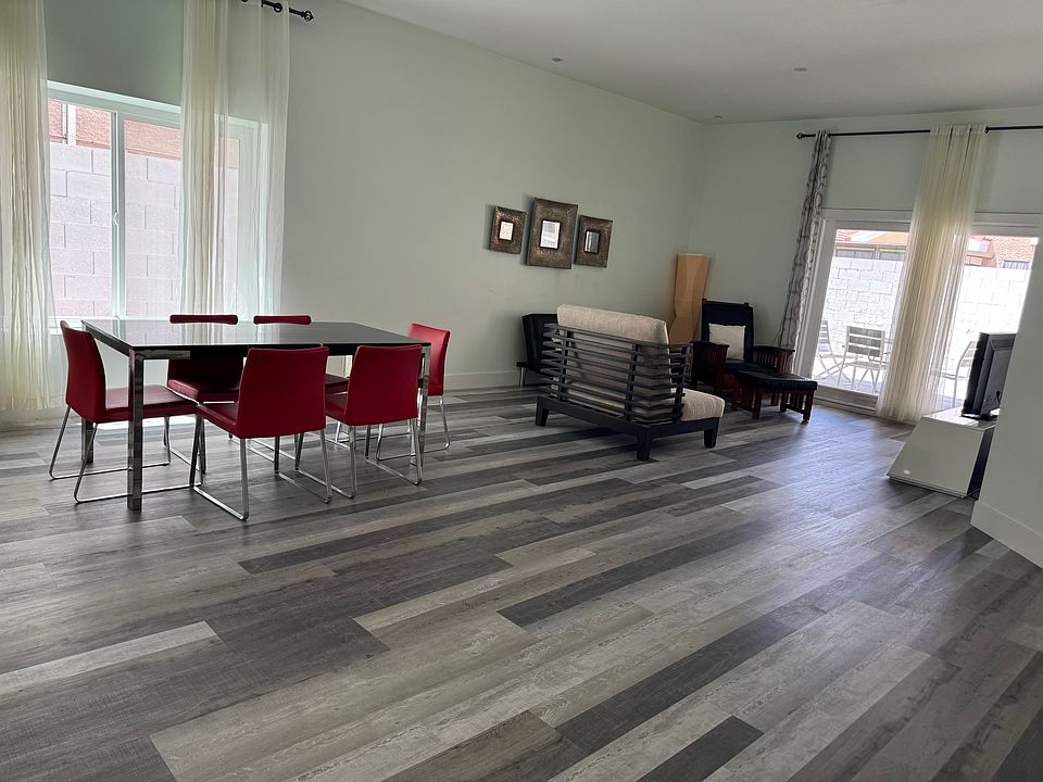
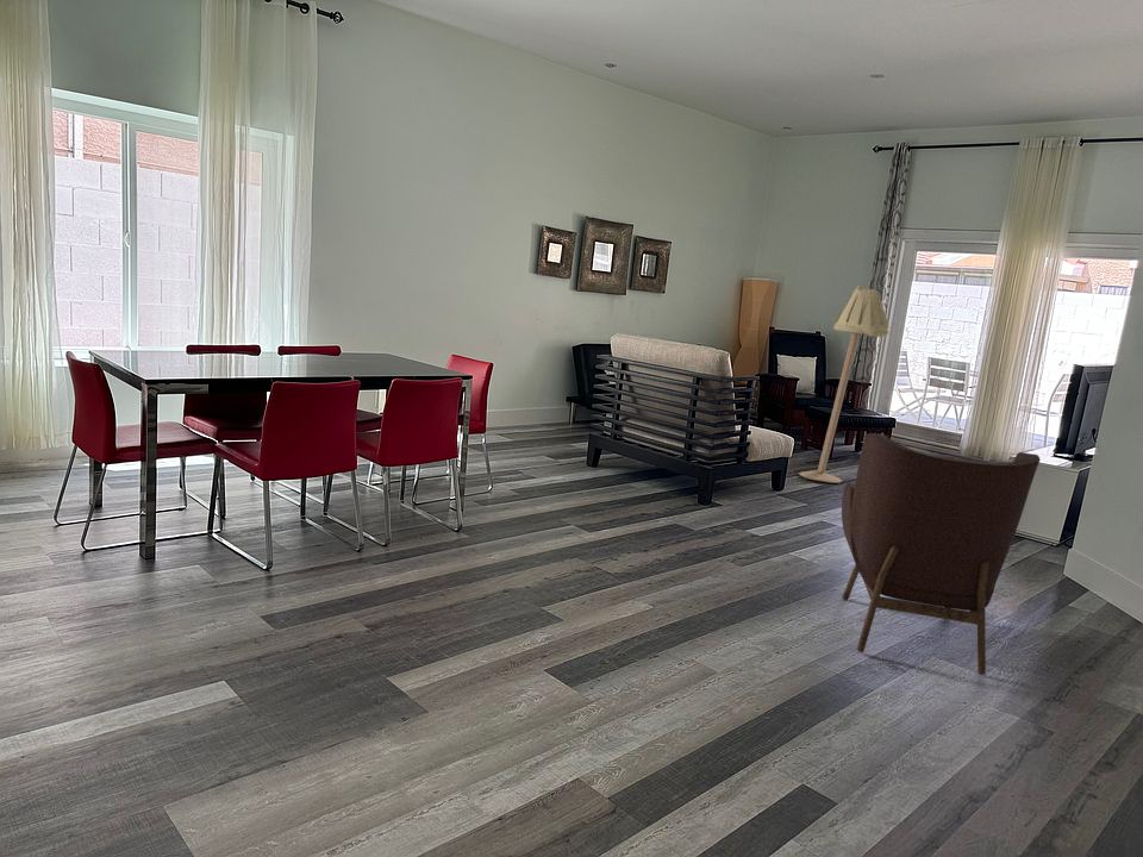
+ armchair [841,432,1042,676]
+ floor lamp [798,284,889,484]
